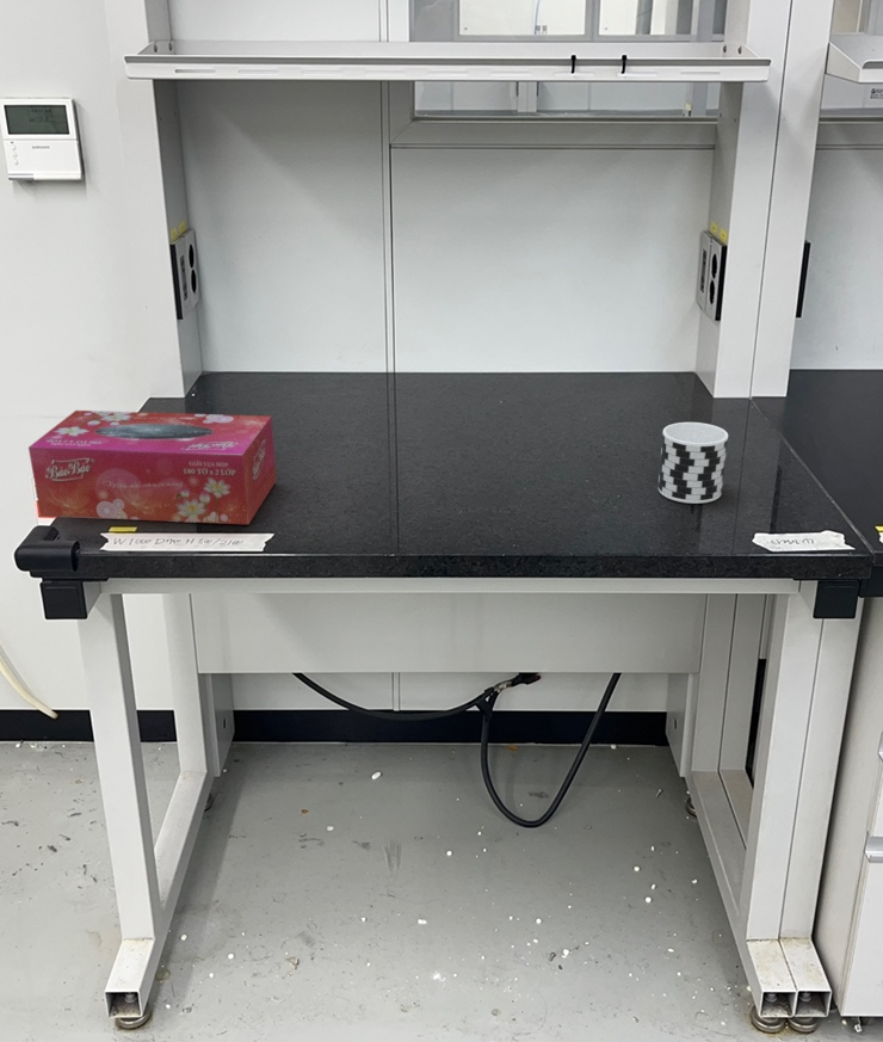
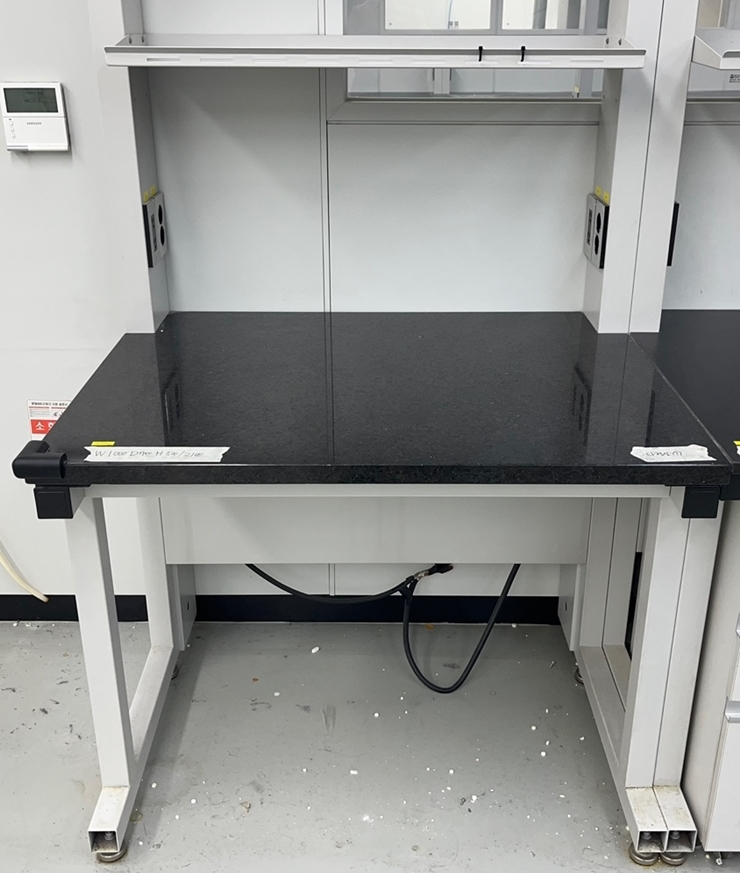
- cup [657,421,729,505]
- tissue box [27,409,277,525]
